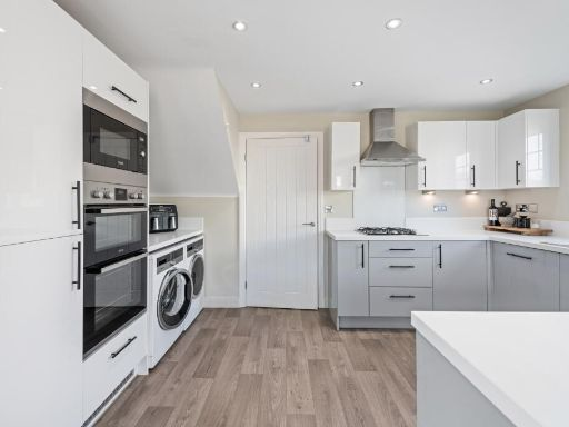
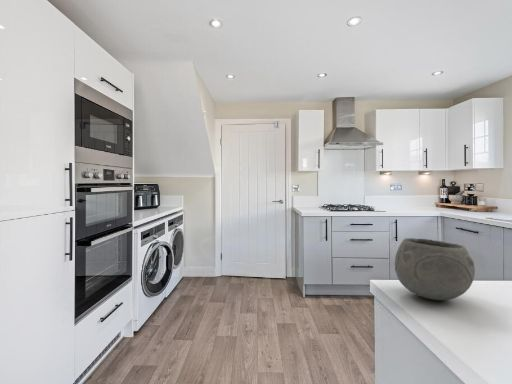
+ bowl [394,237,476,301]
